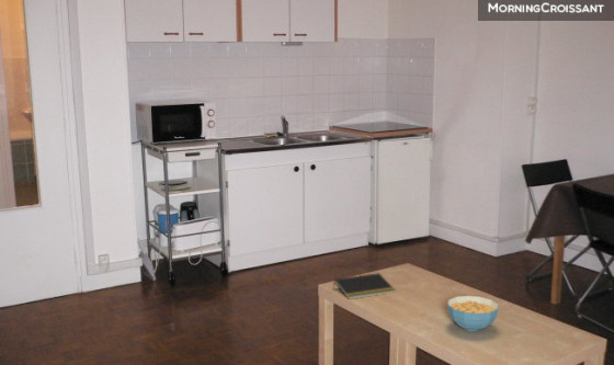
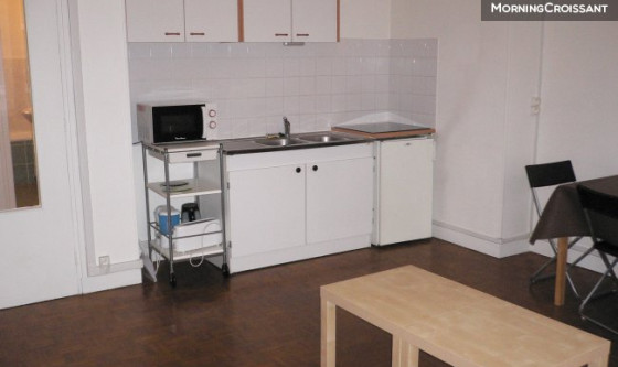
- cereal bowl [446,295,500,332]
- notepad [332,272,396,300]
